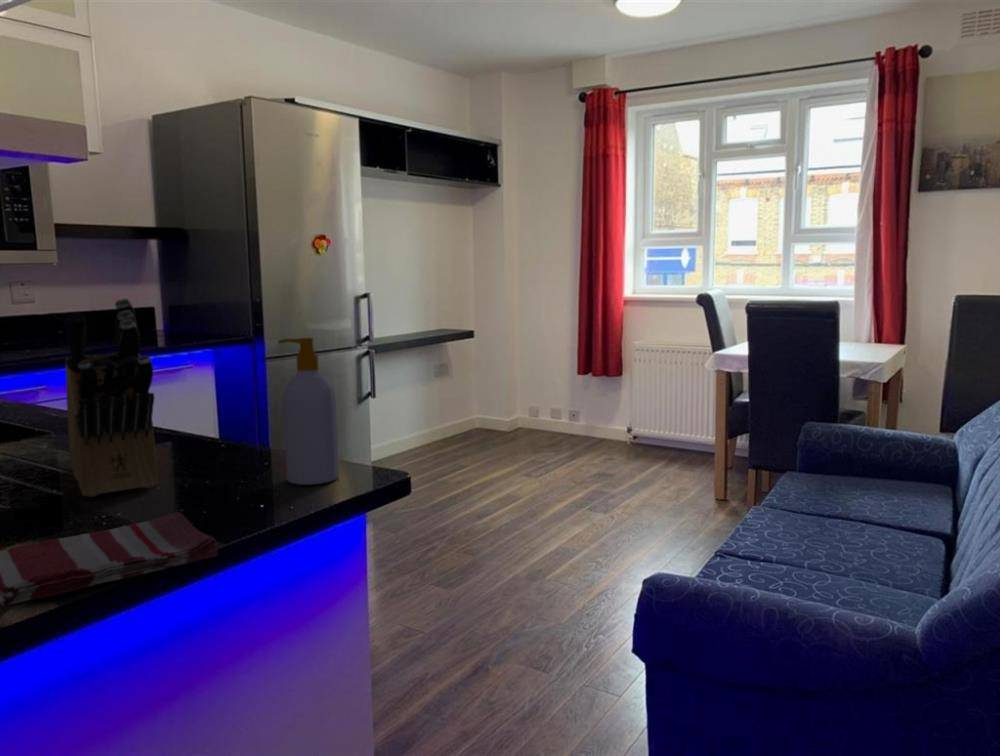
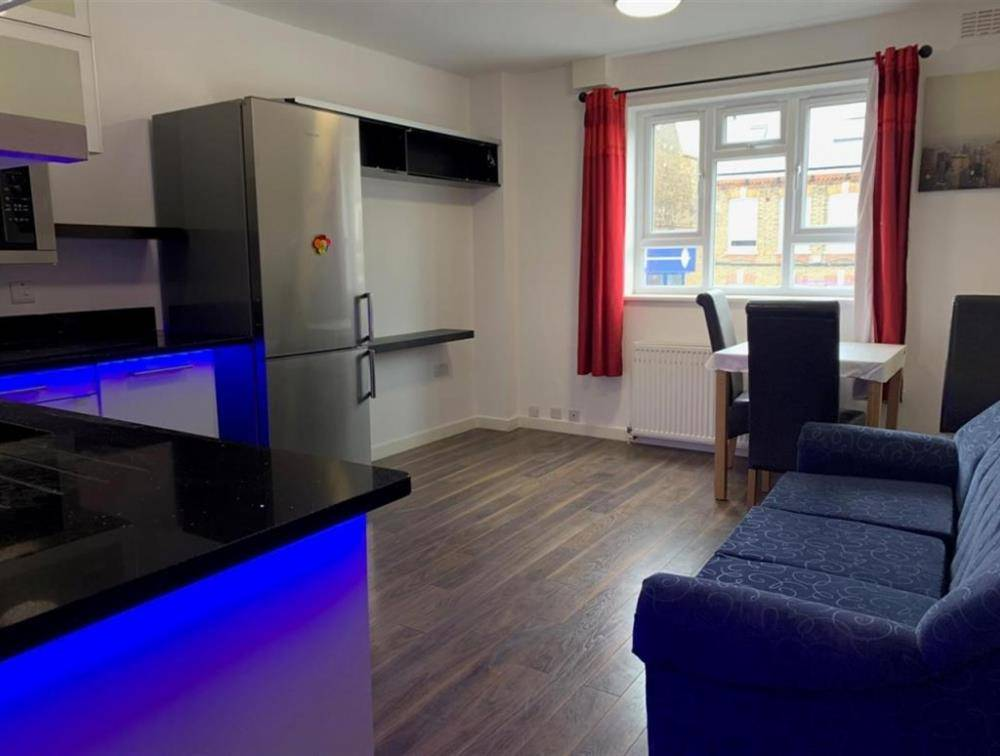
- soap bottle [277,337,340,486]
- knife block [64,298,159,498]
- dish towel [0,511,219,607]
